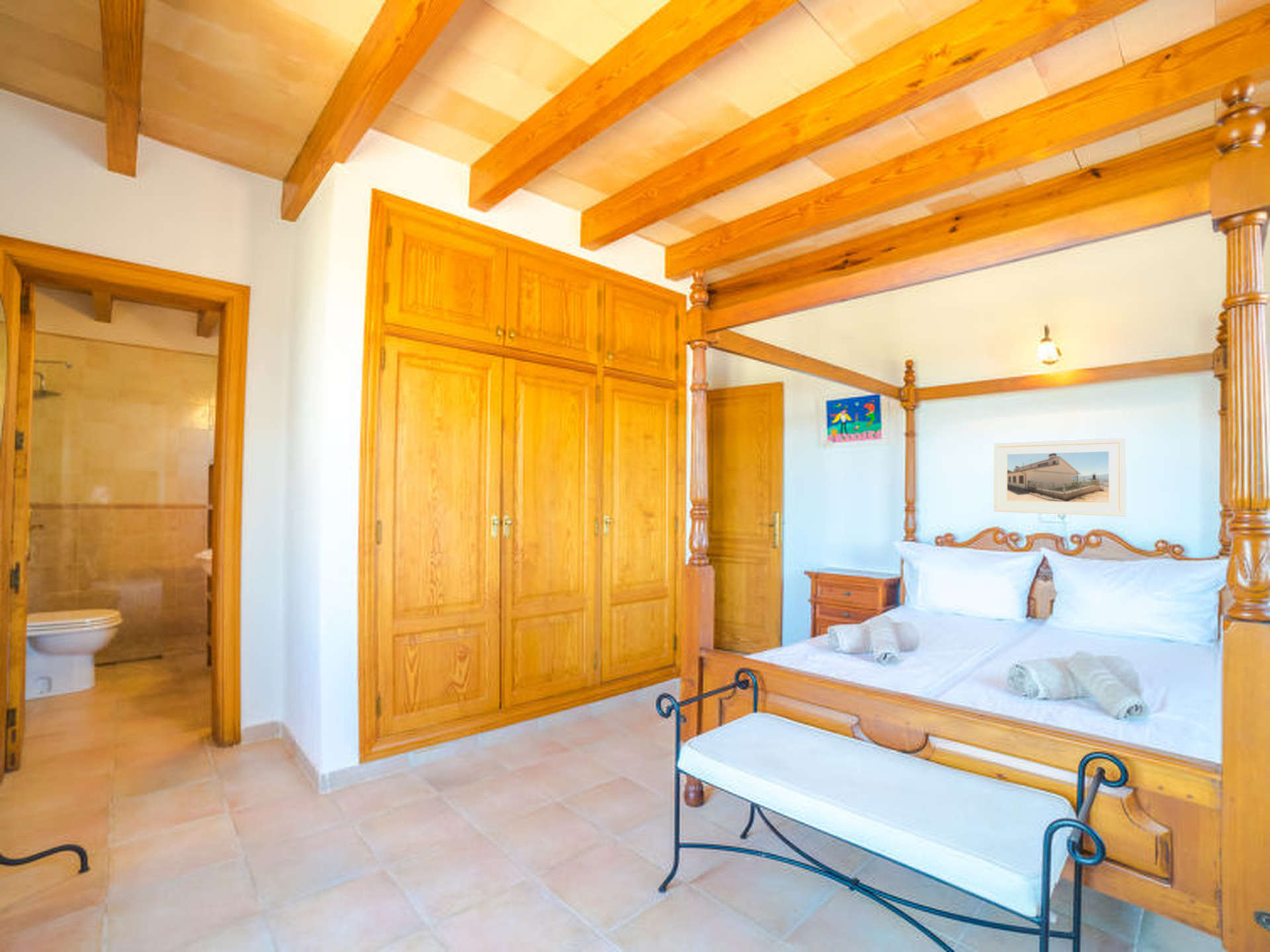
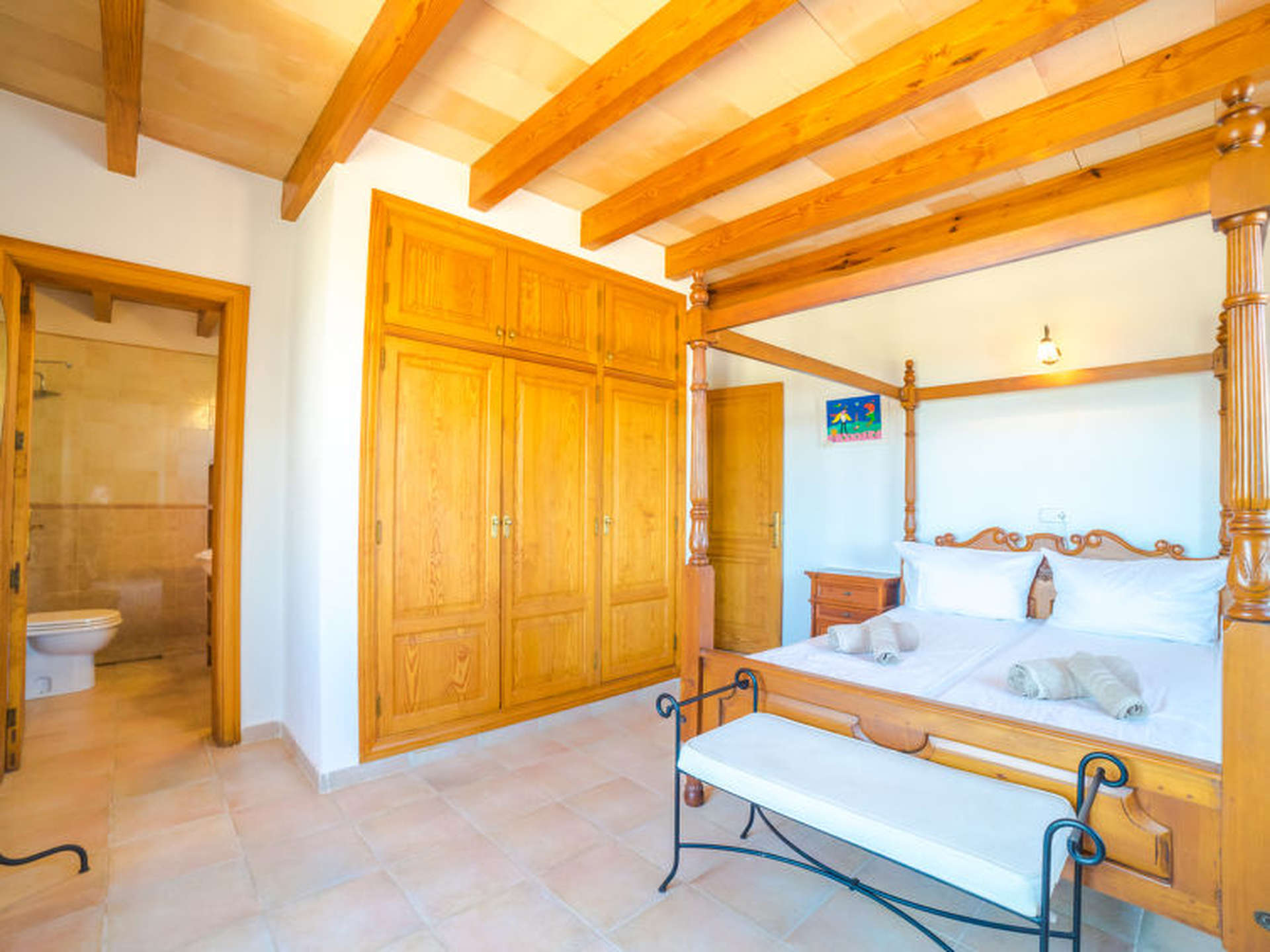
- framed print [994,437,1127,517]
